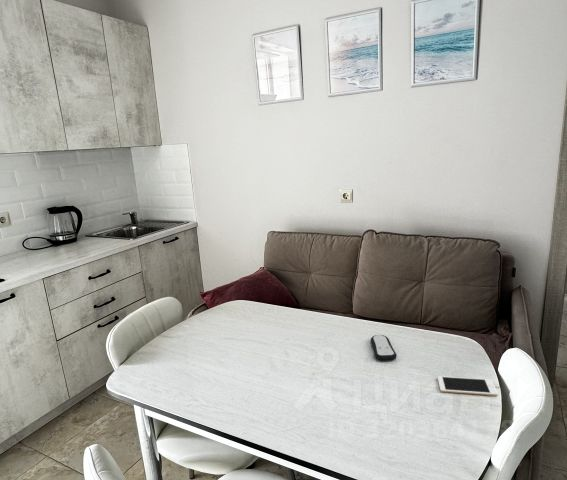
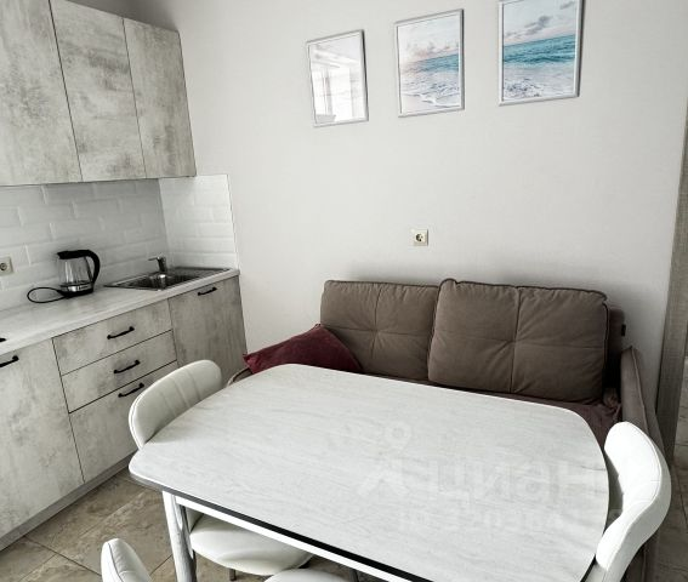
- cell phone [437,375,499,397]
- remote control [370,334,398,362]
